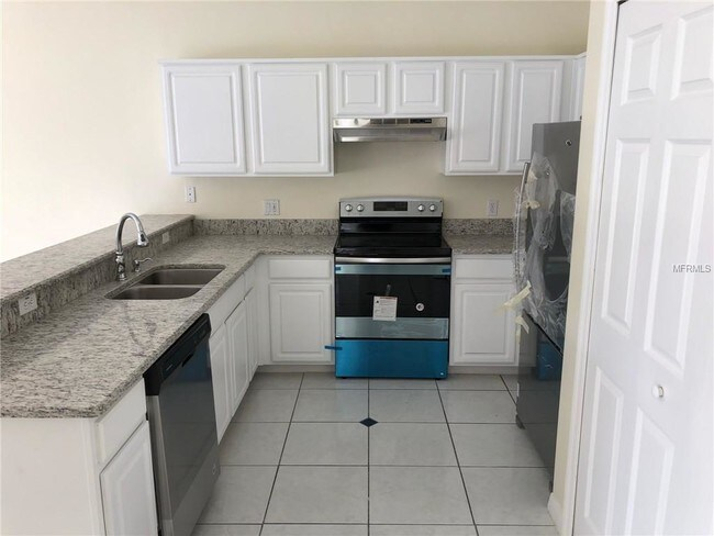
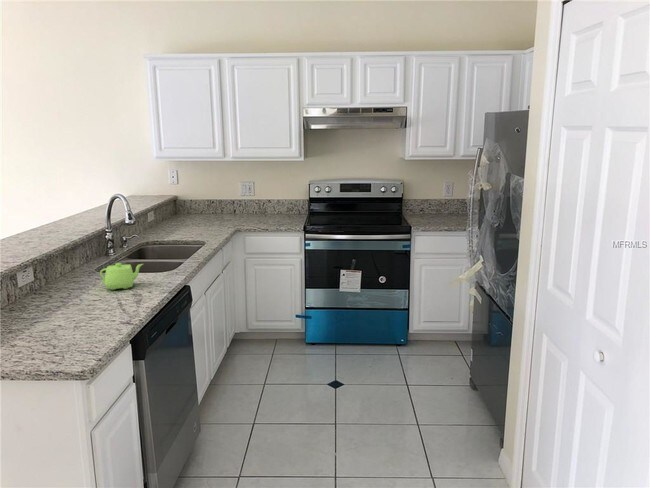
+ teapot [99,262,144,291]
